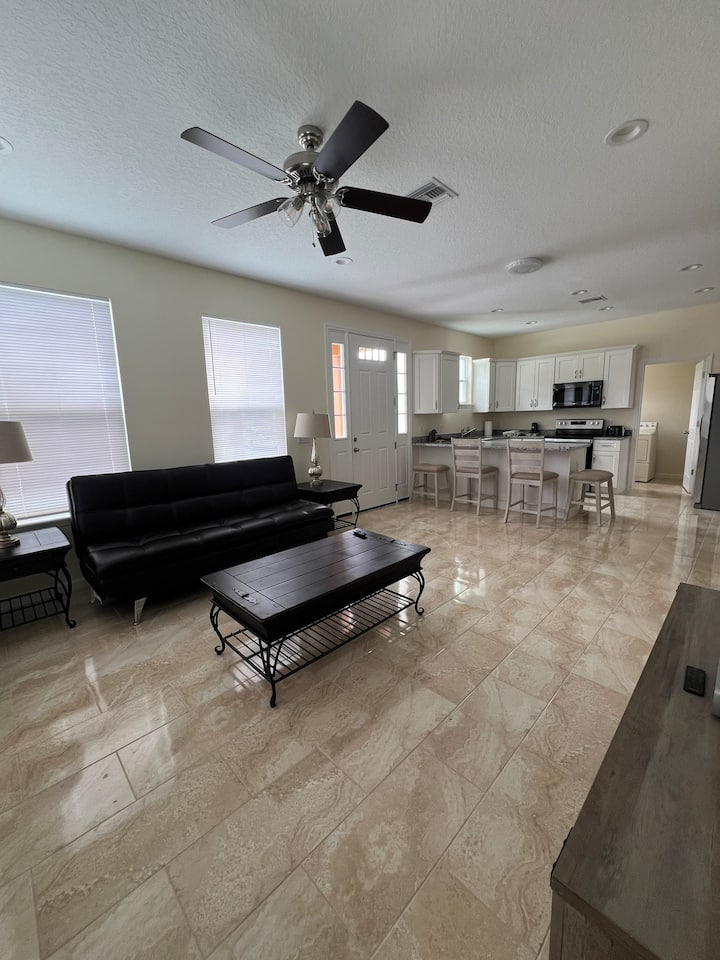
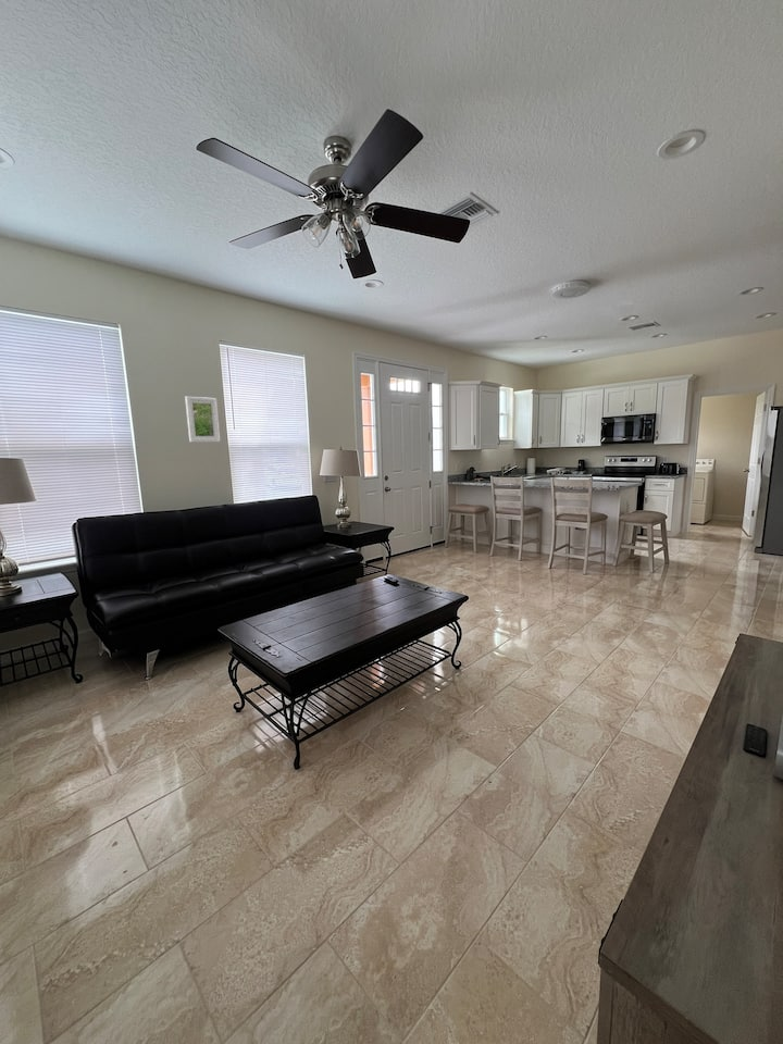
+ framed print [184,395,221,443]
